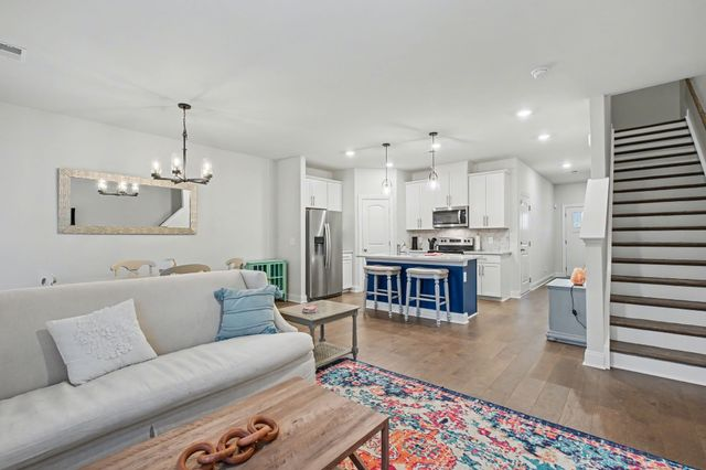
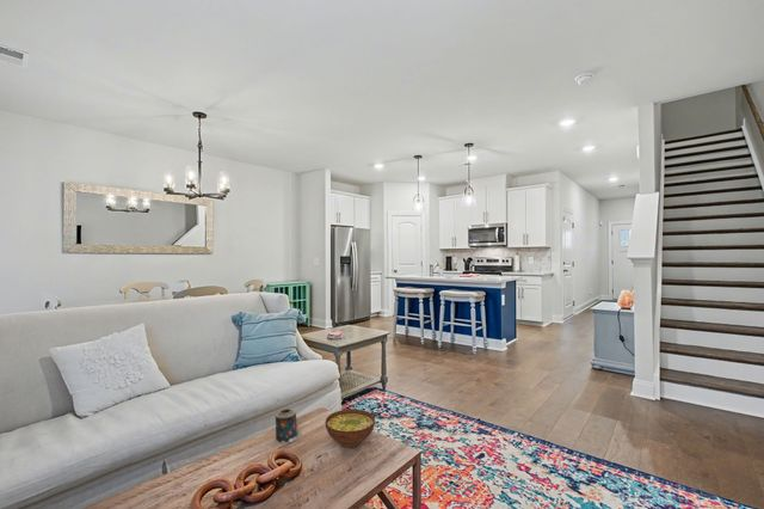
+ bowl [325,407,376,448]
+ candle [275,407,302,443]
